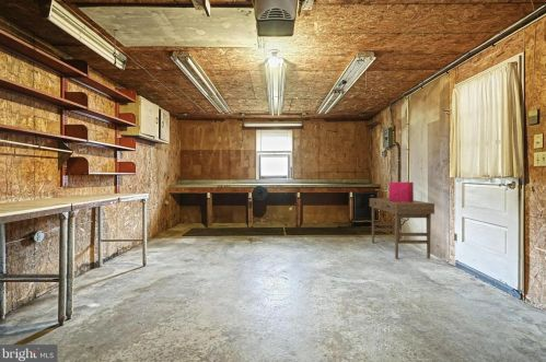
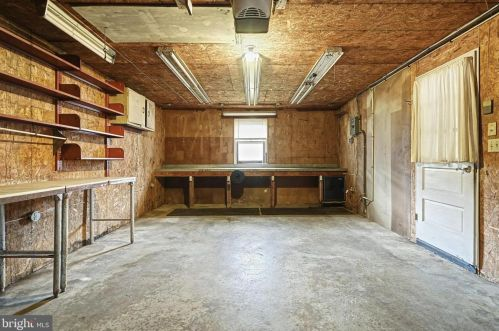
- storage bin [388,182,415,202]
- desk [369,197,435,259]
